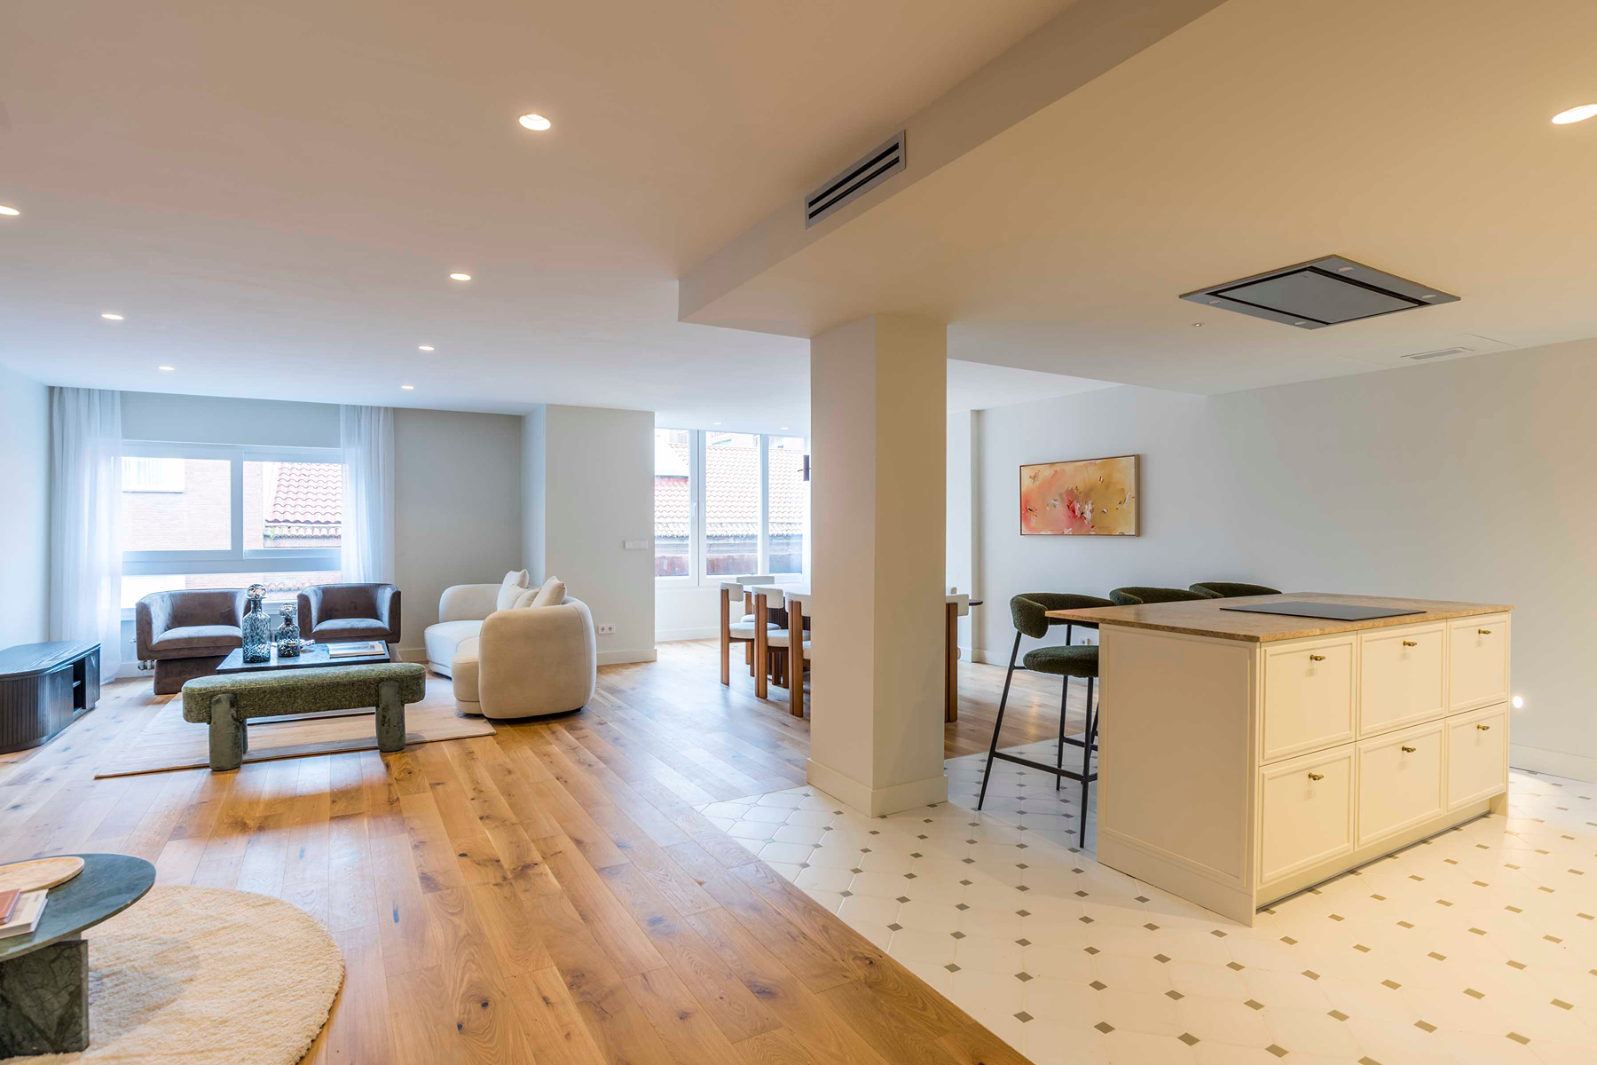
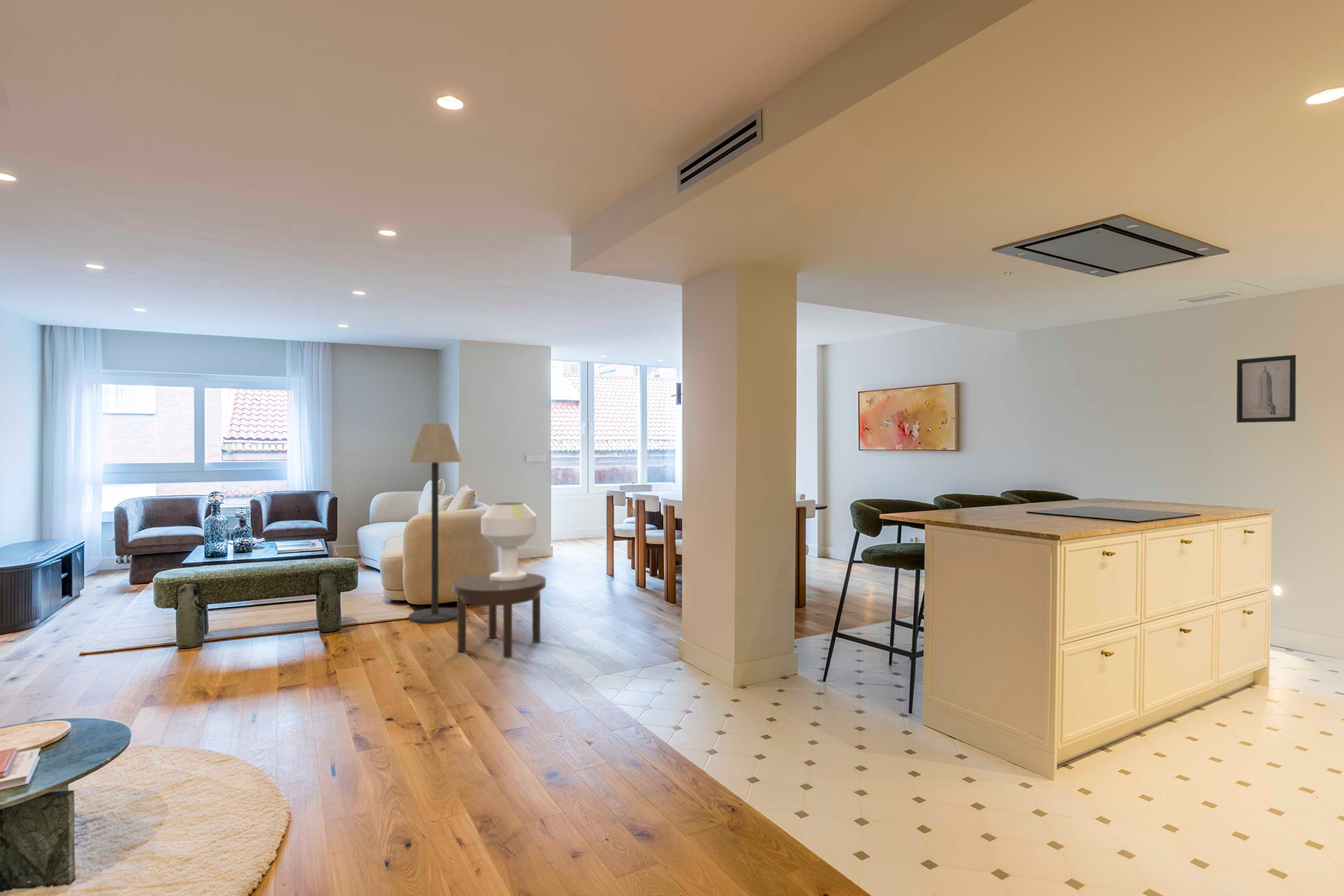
+ table lamp [480,502,538,581]
+ side table [452,573,547,659]
+ wall art [1236,354,1297,423]
+ floor lamp [407,423,463,623]
